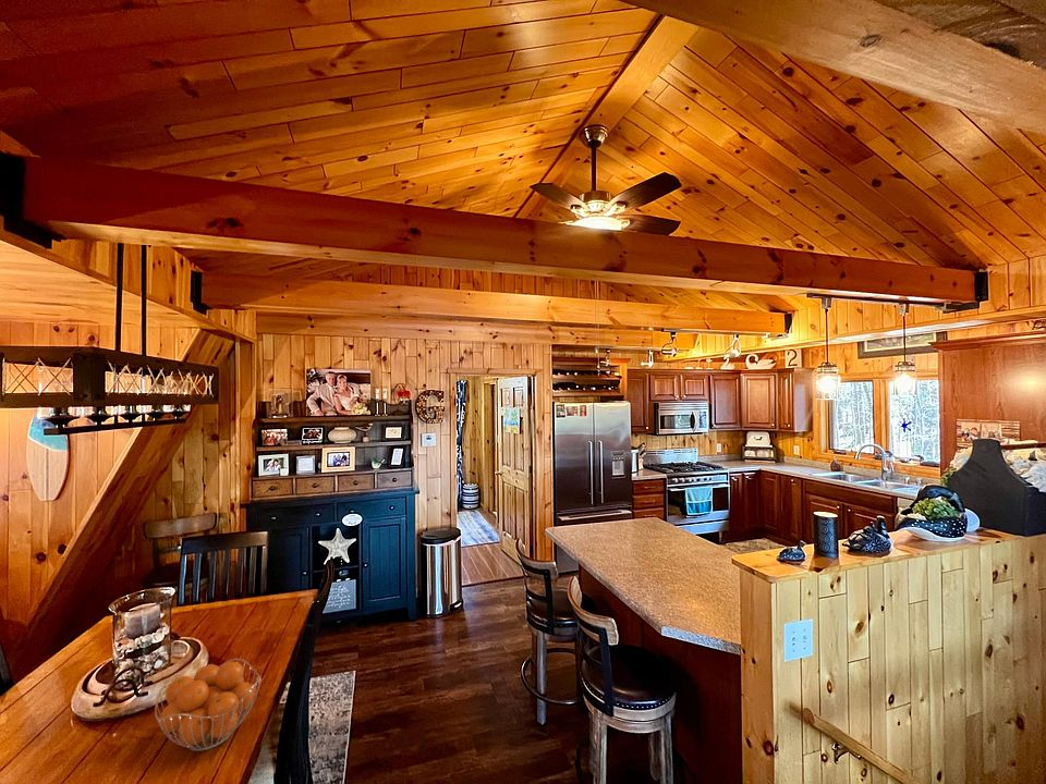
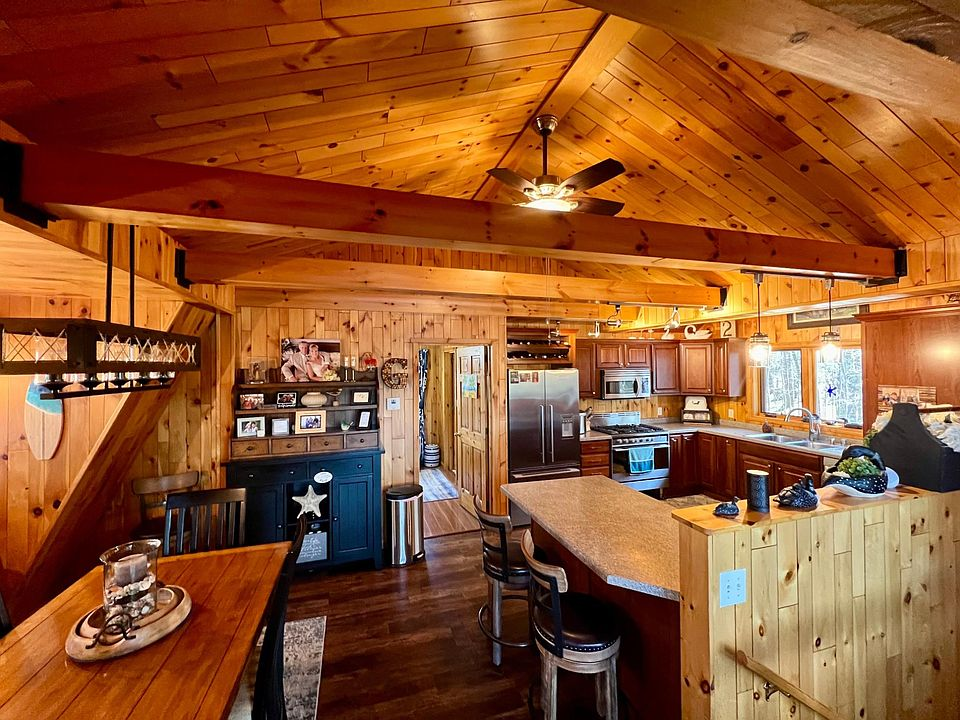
- fruit basket [154,658,263,752]
